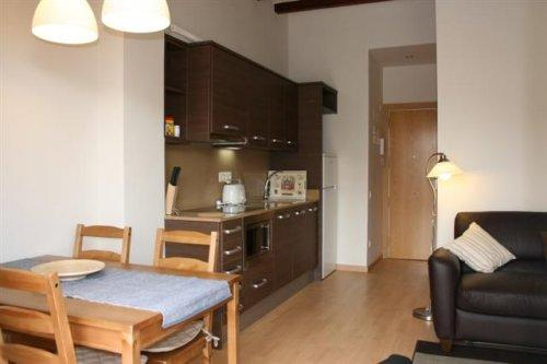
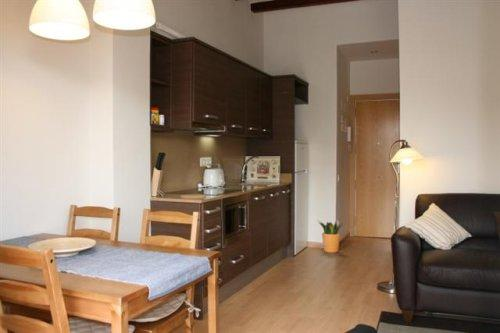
+ potted plant [316,219,346,254]
